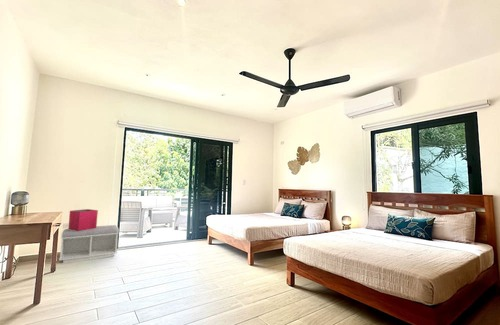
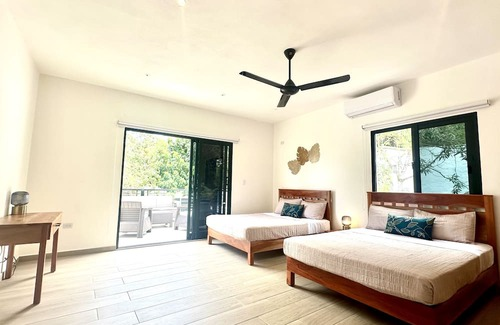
- bench [58,224,120,264]
- storage bin [68,208,99,231]
